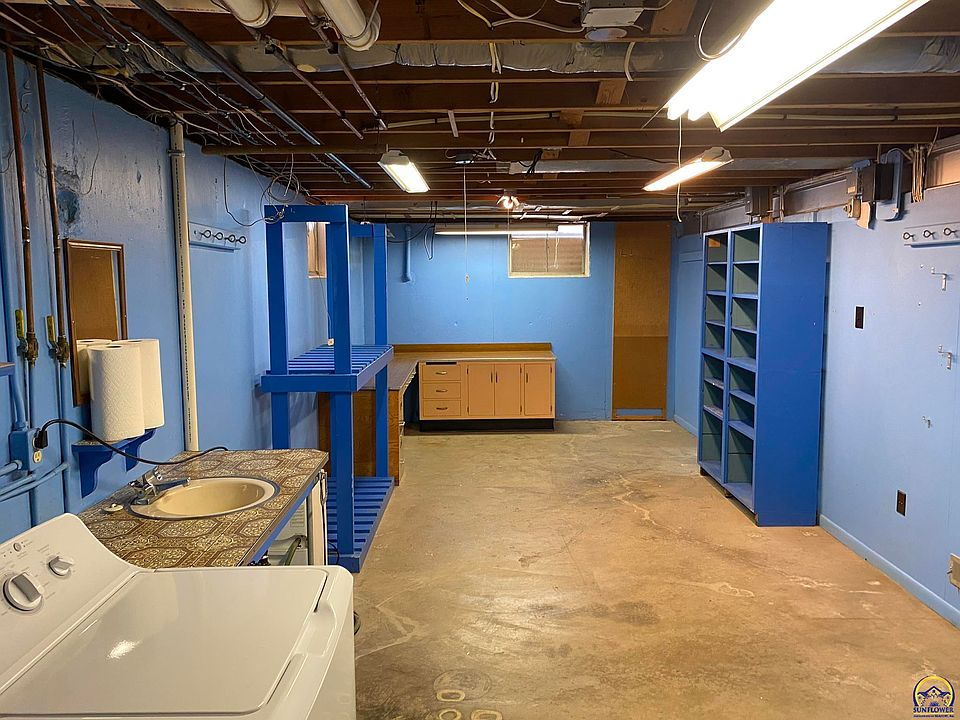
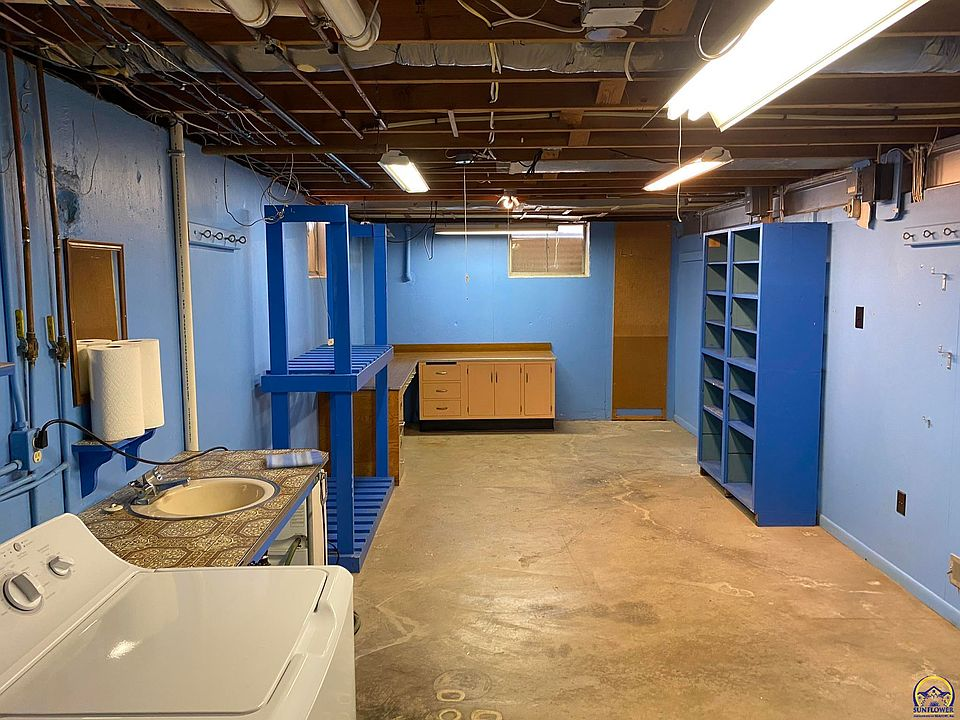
+ dish towel [264,450,325,469]
